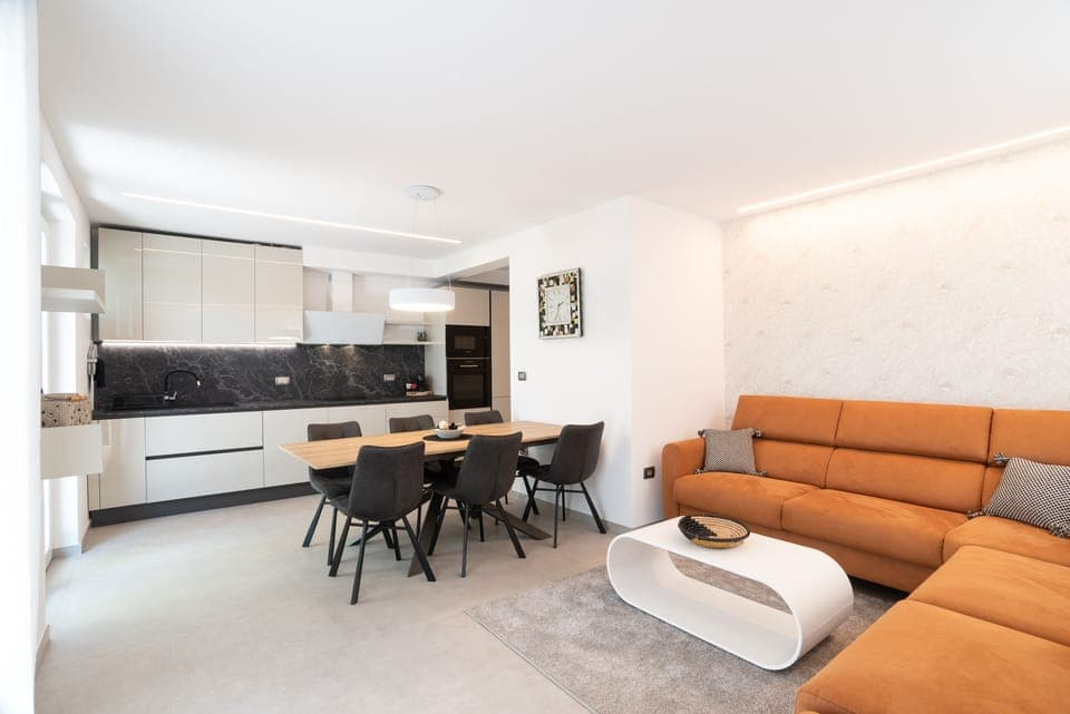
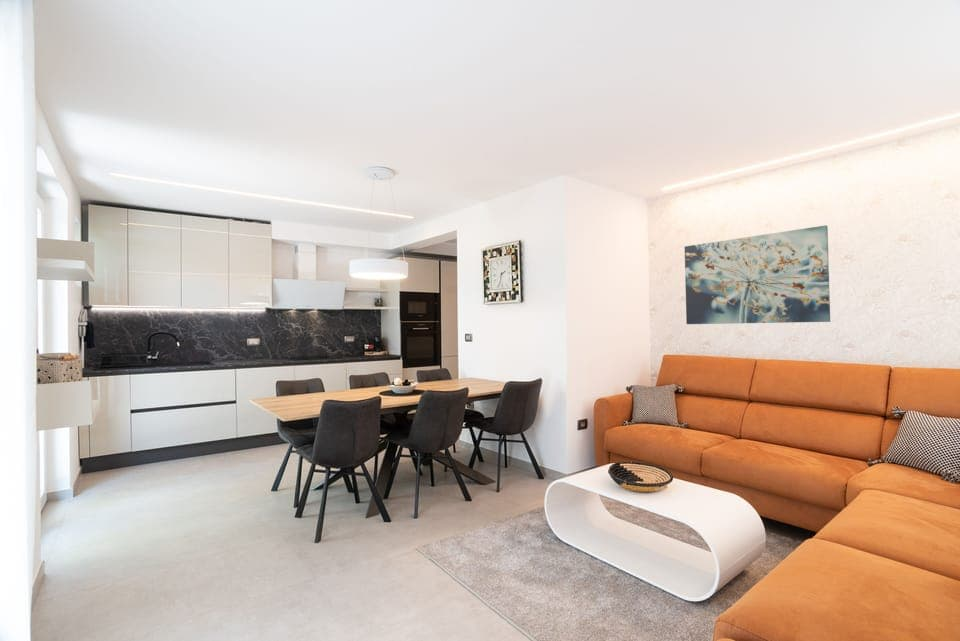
+ wall art [684,224,831,325]
